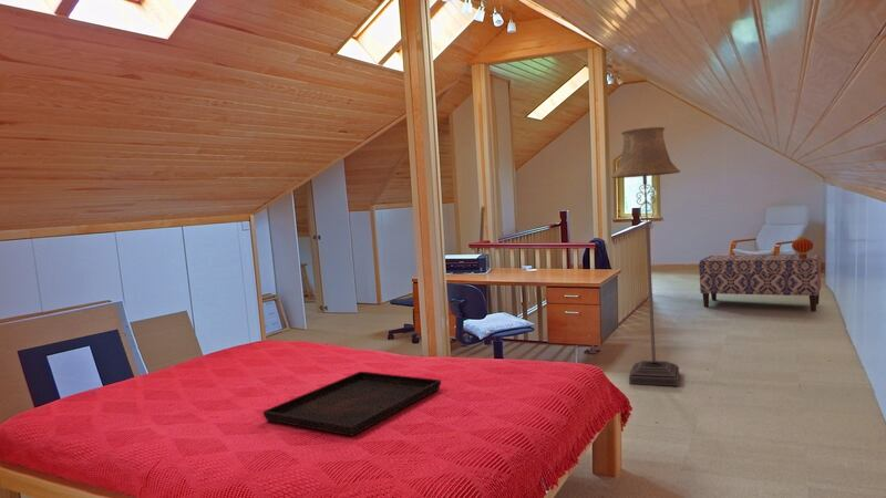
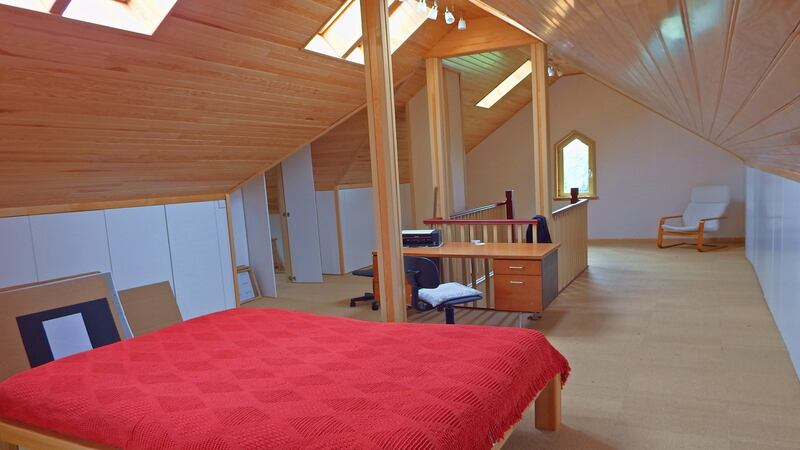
- serving tray [262,371,442,437]
- lantern [791,236,815,259]
- floor lamp [610,126,681,387]
- bench [698,253,822,312]
